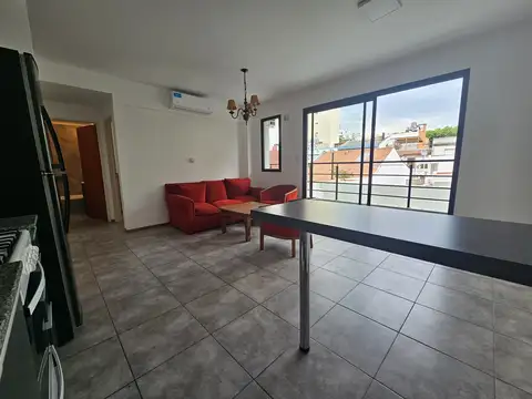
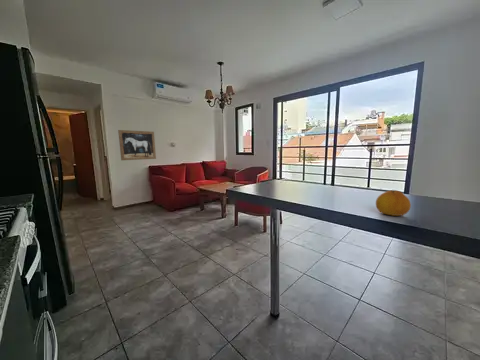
+ fruit [375,189,412,217]
+ wall art [117,129,157,161]
